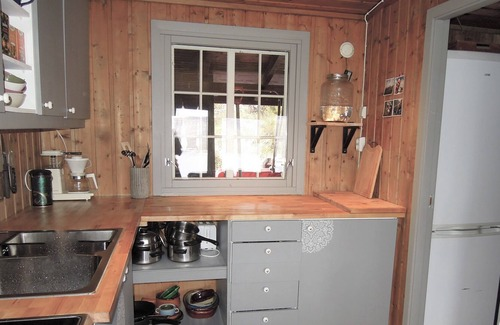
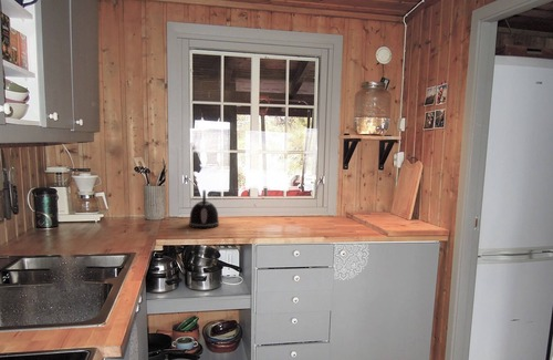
+ kettle [188,189,220,229]
